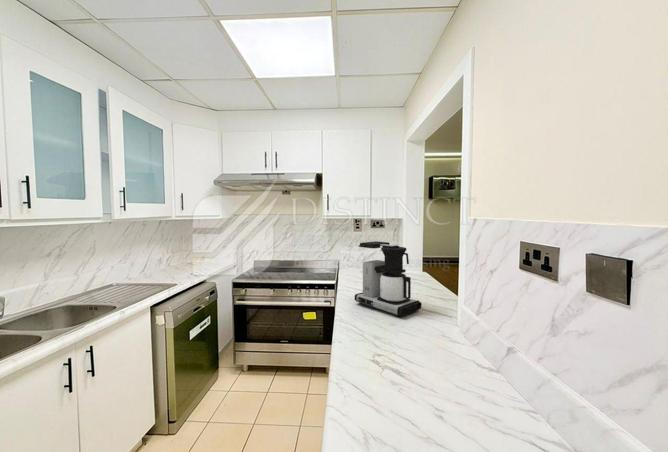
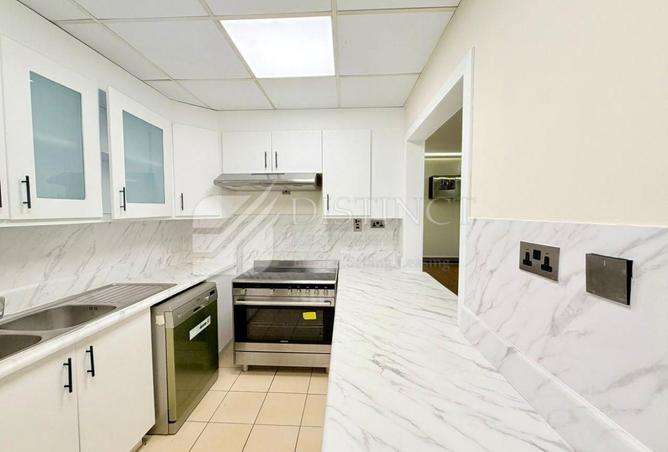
- coffee maker [354,240,422,318]
